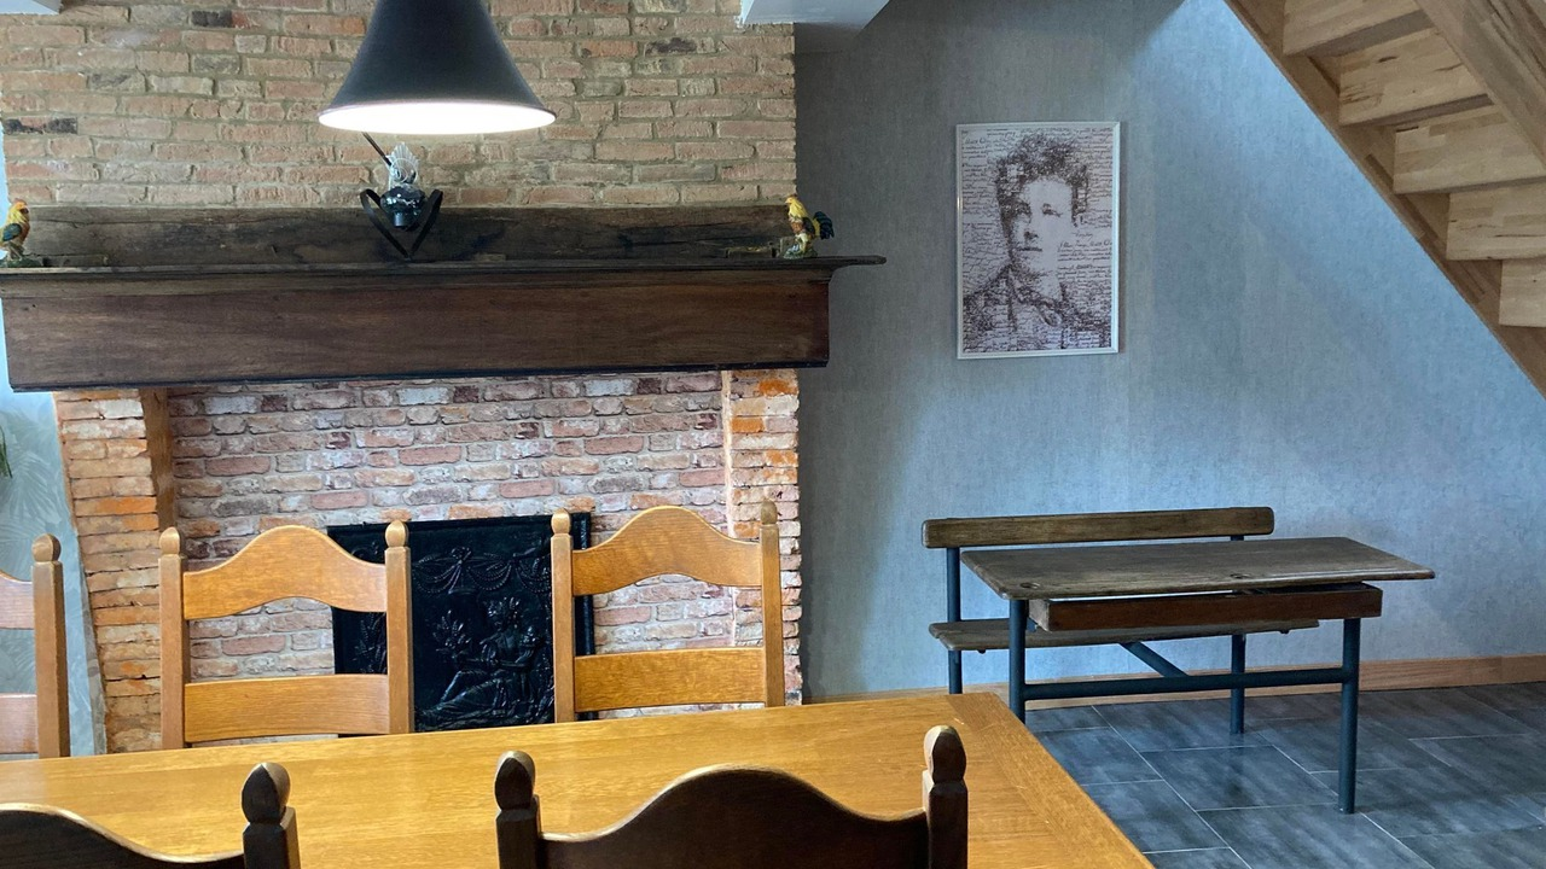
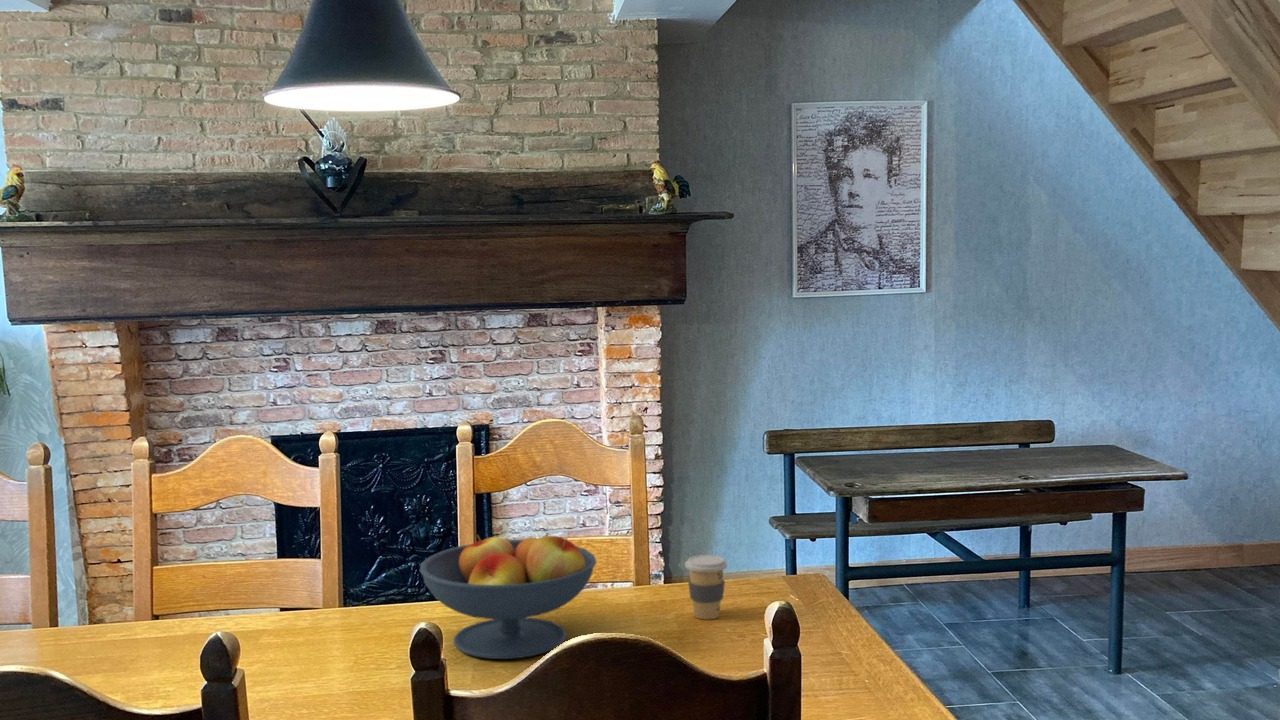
+ coffee cup [684,554,728,620]
+ fruit bowl [419,532,597,660]
